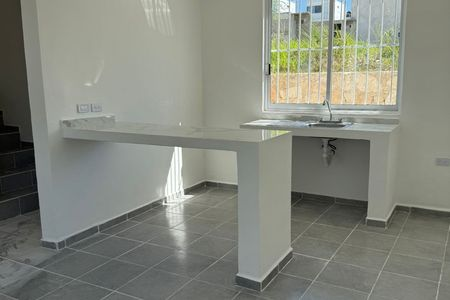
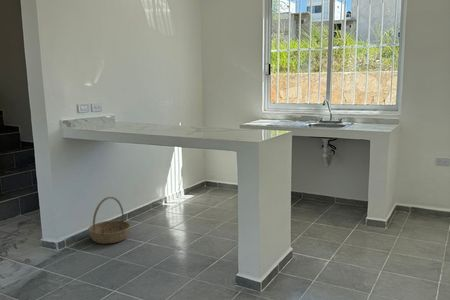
+ basket [87,196,132,245]
